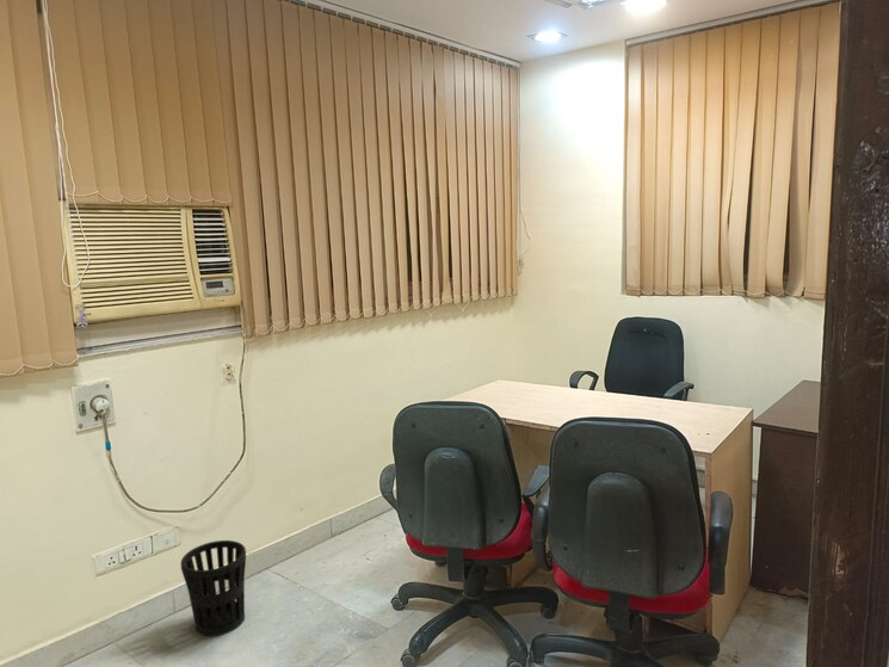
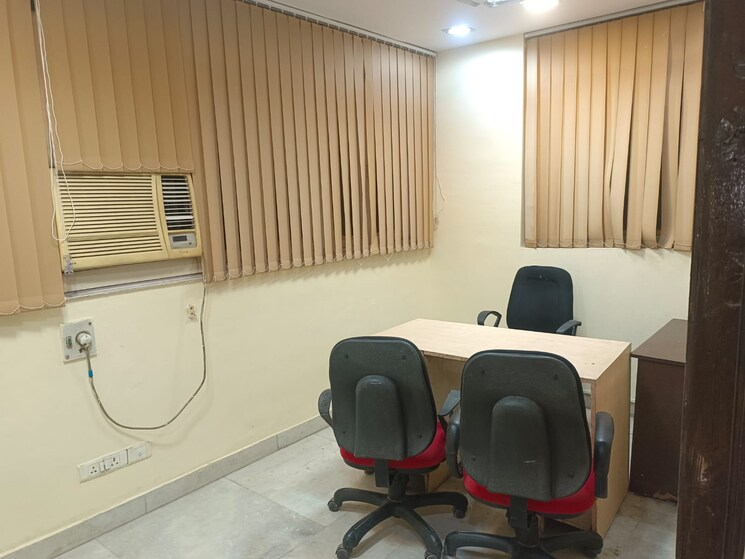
- wastebasket [180,539,247,637]
